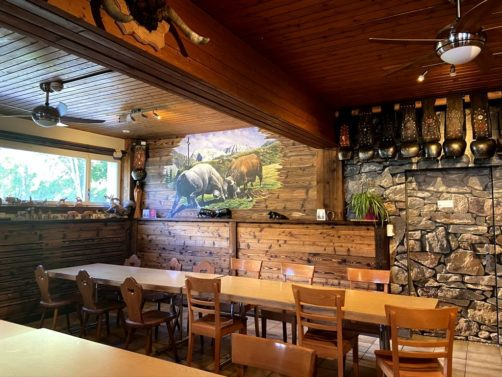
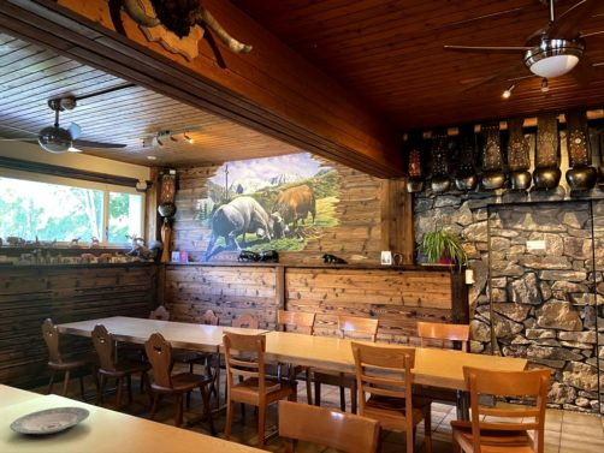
+ plate [8,406,90,435]
